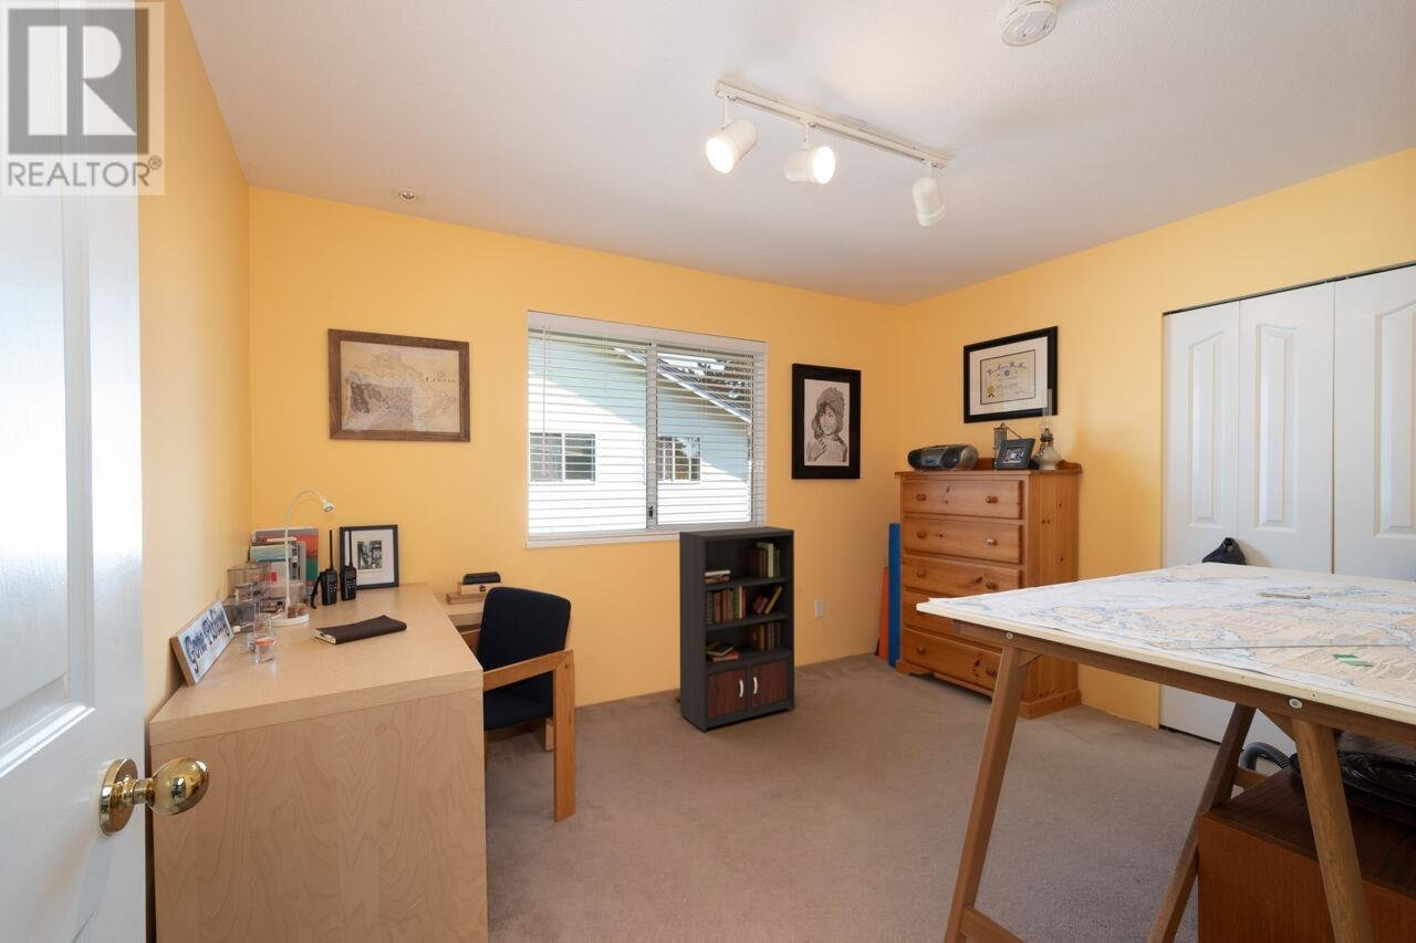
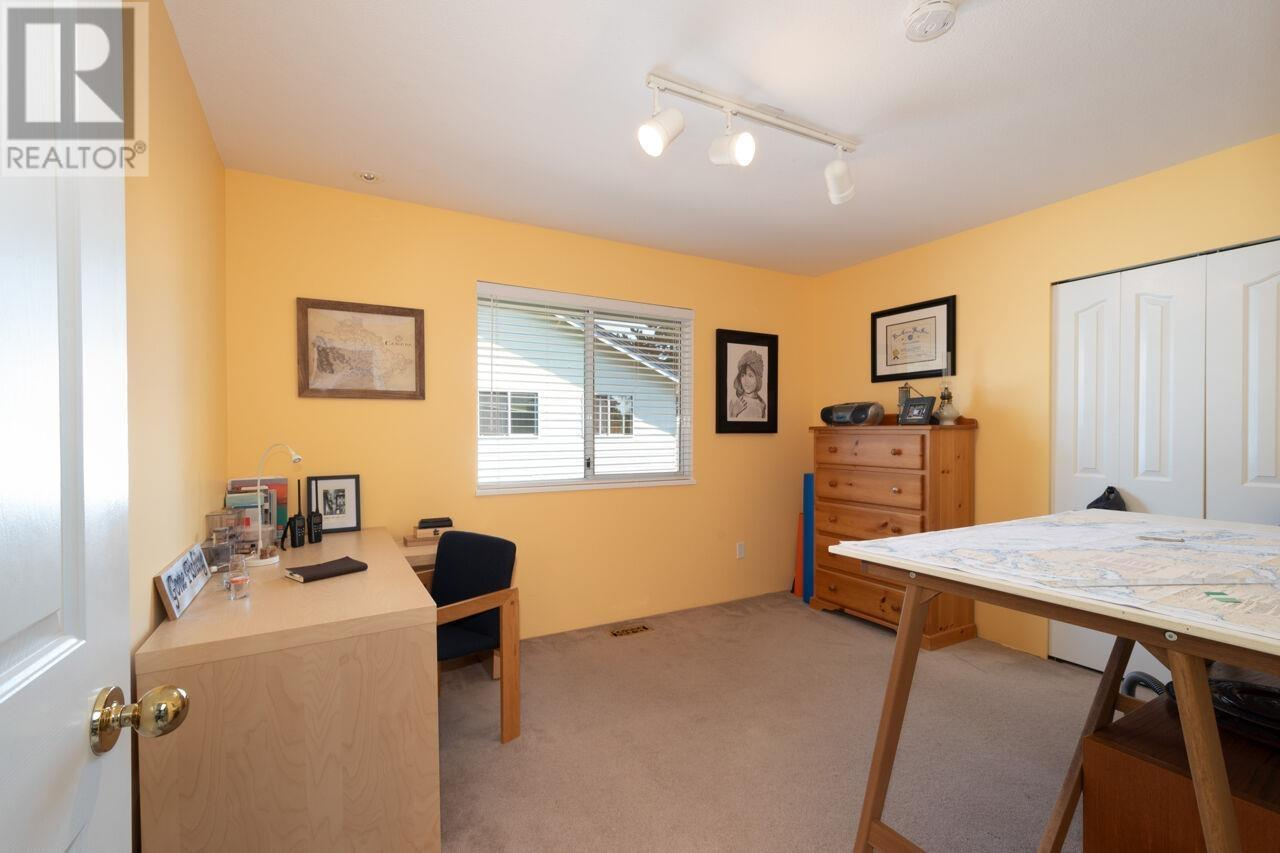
- bookcase [678,525,795,732]
